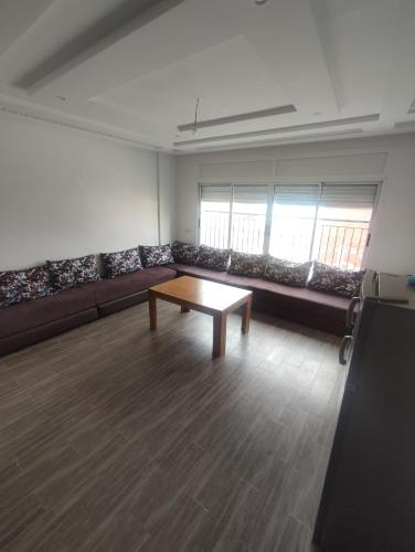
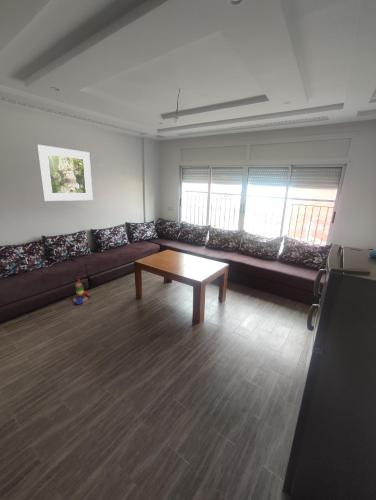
+ stacking toy [72,278,91,306]
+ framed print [36,144,94,202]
